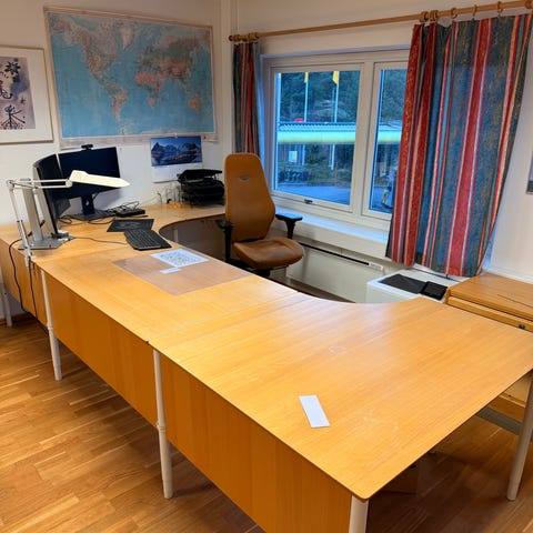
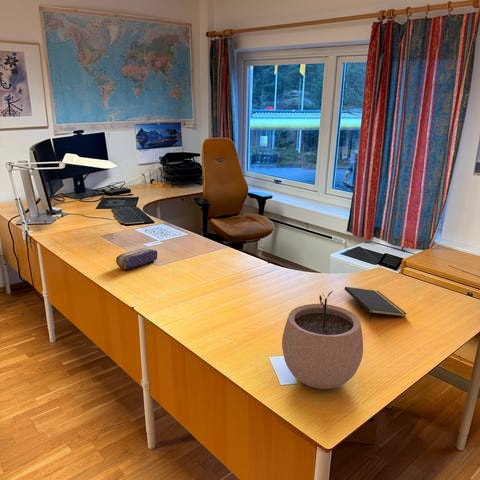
+ notepad [343,286,408,322]
+ plant pot [281,290,364,390]
+ pencil case [115,246,158,270]
